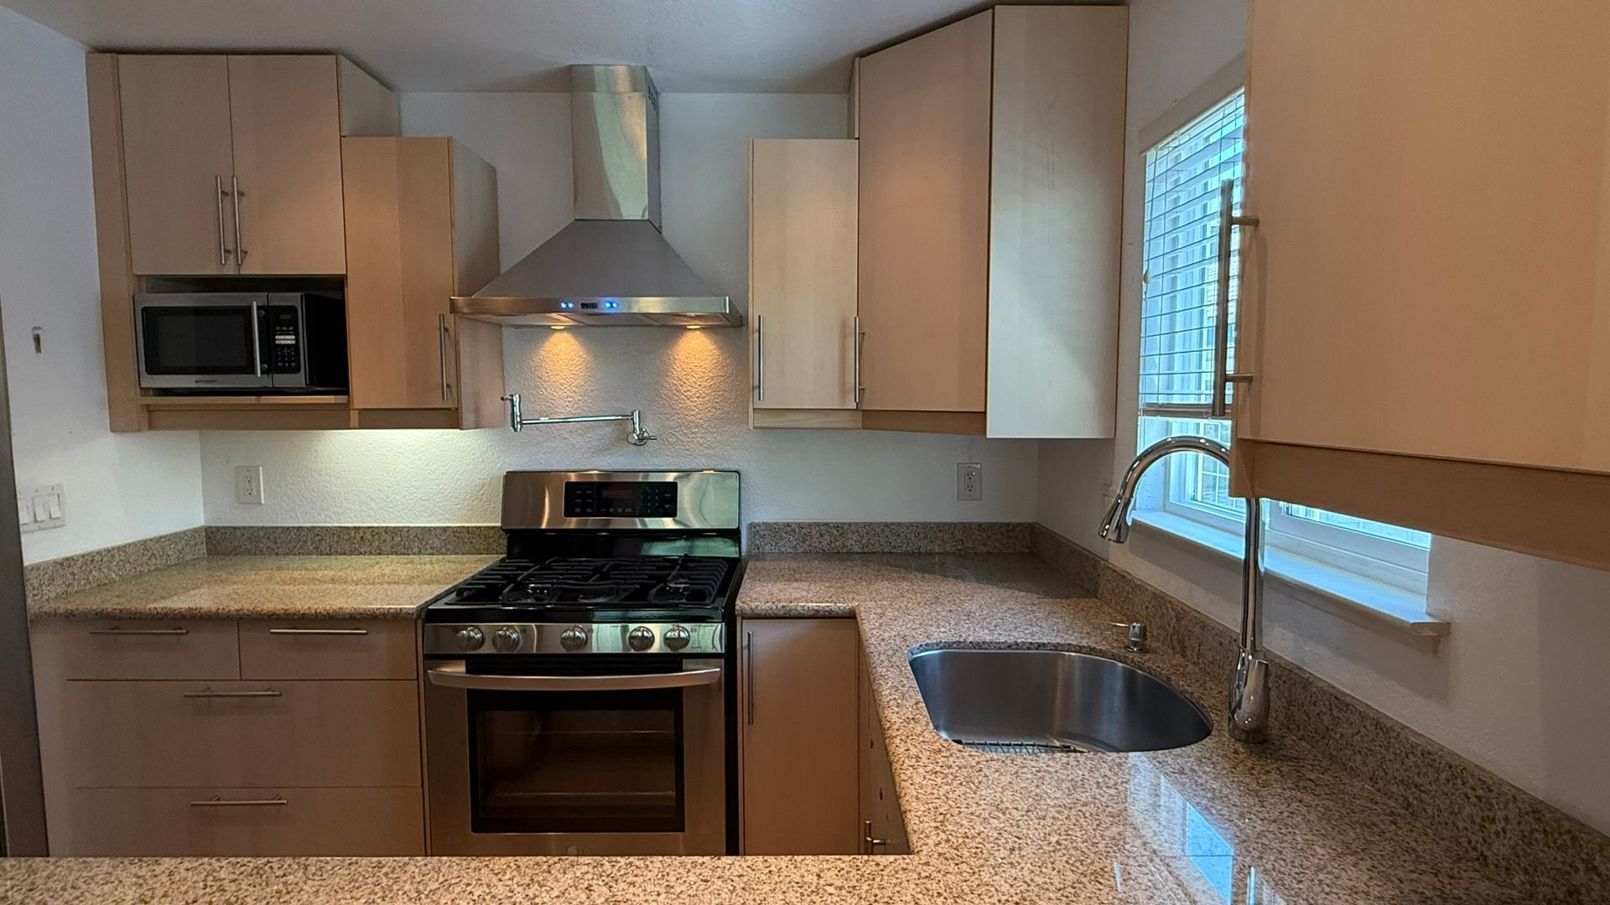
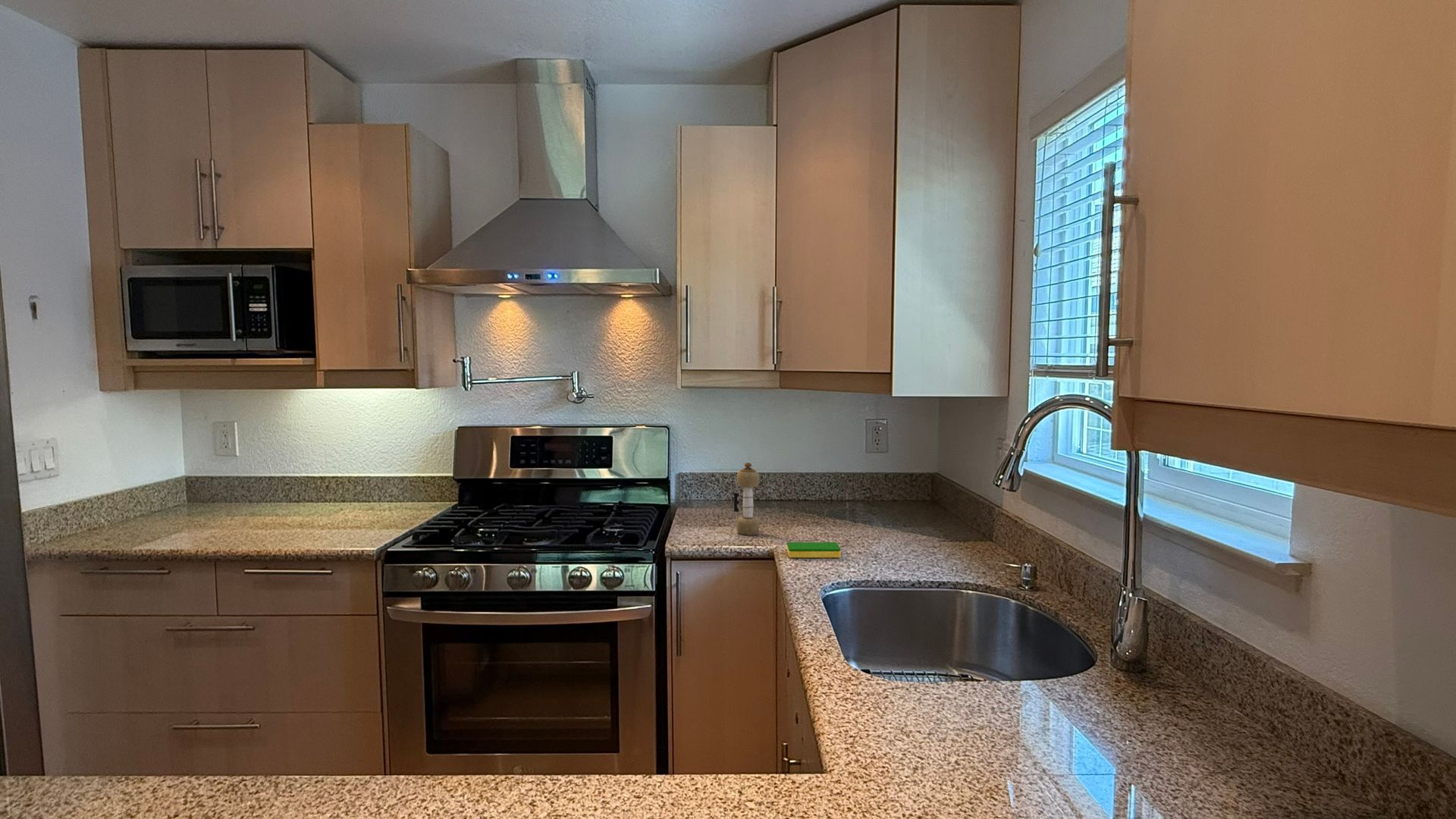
+ dish sponge [786,541,842,558]
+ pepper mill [733,462,760,535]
